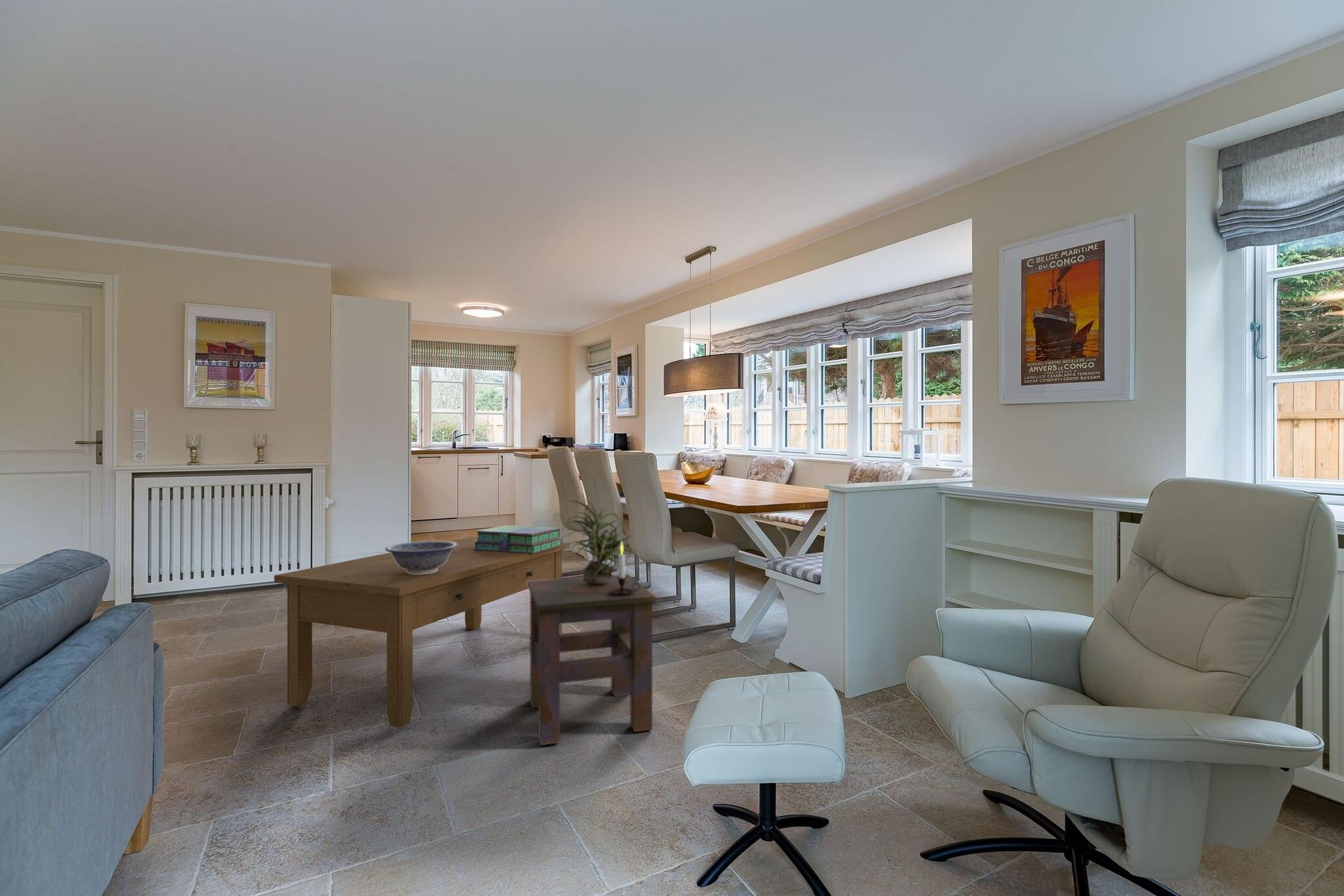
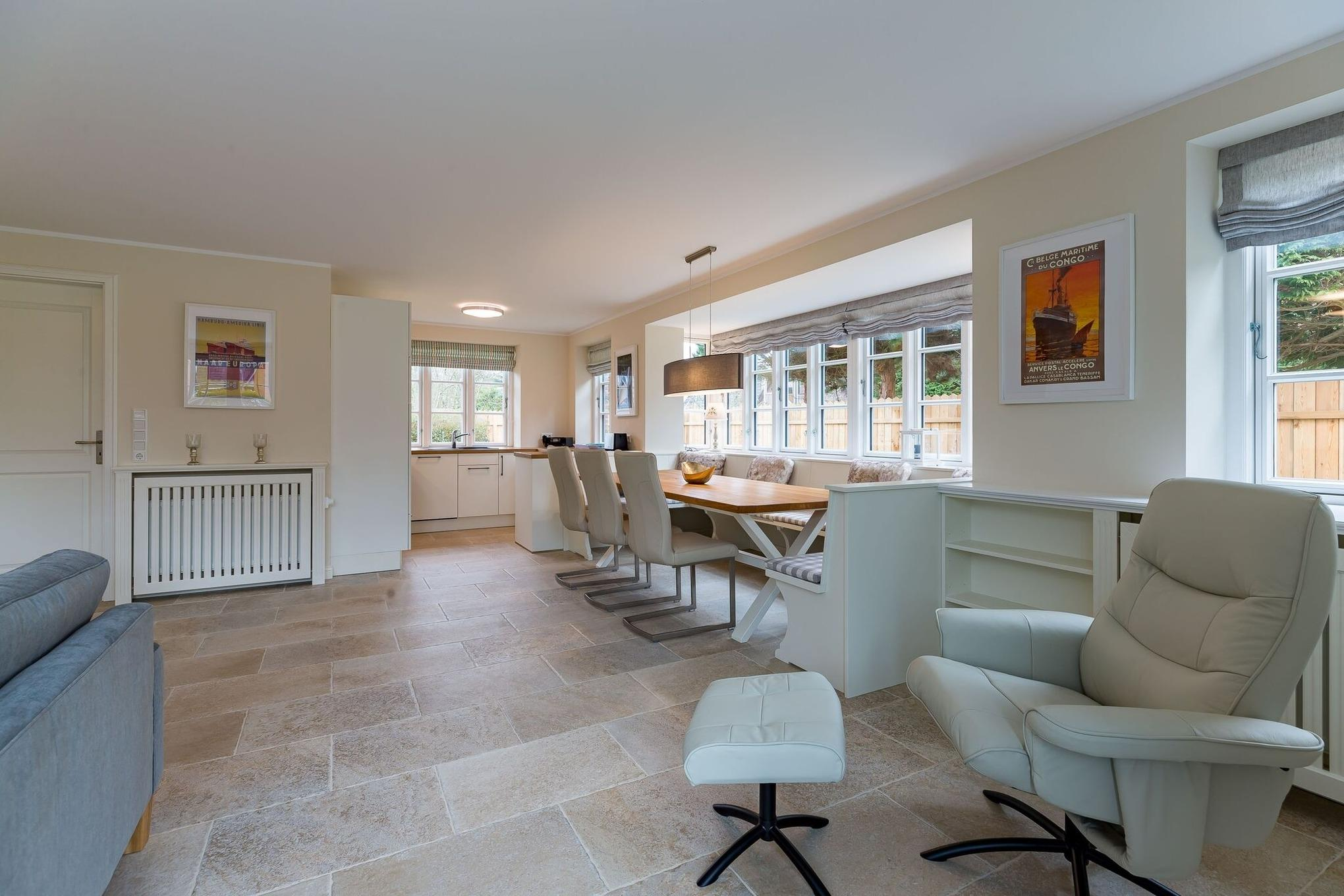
- decorative bowl [385,540,458,574]
- potted plant [557,499,634,584]
- stack of books [474,524,563,553]
- coffee table [273,536,571,728]
- candle [609,542,640,596]
- side table [527,574,657,746]
